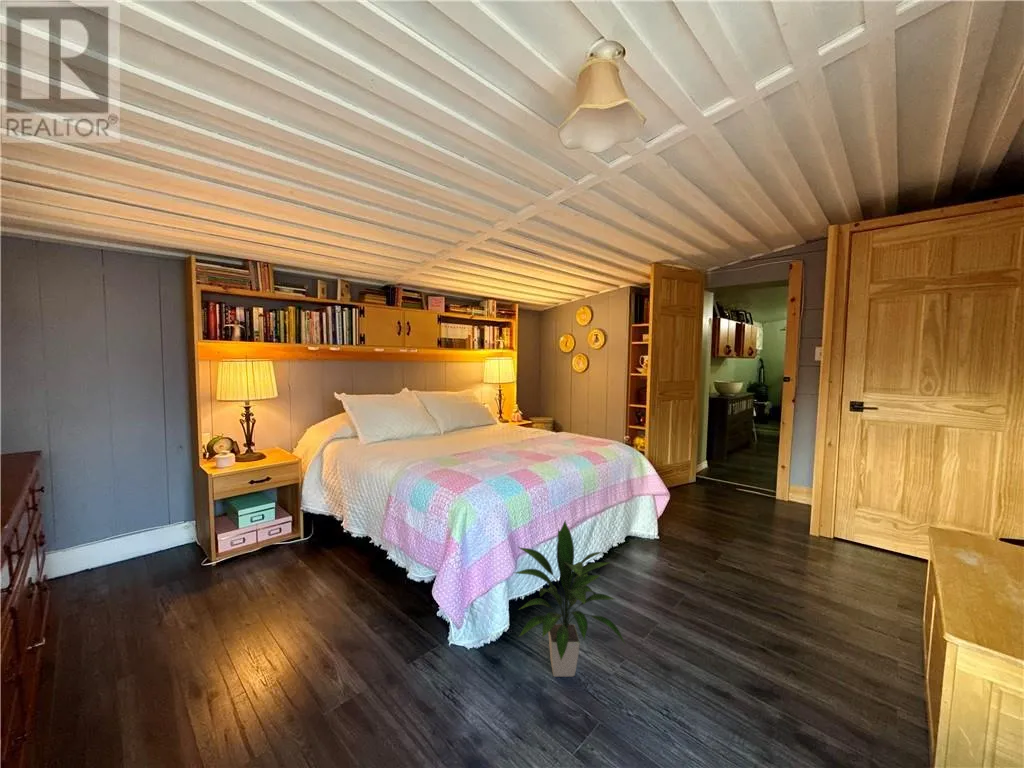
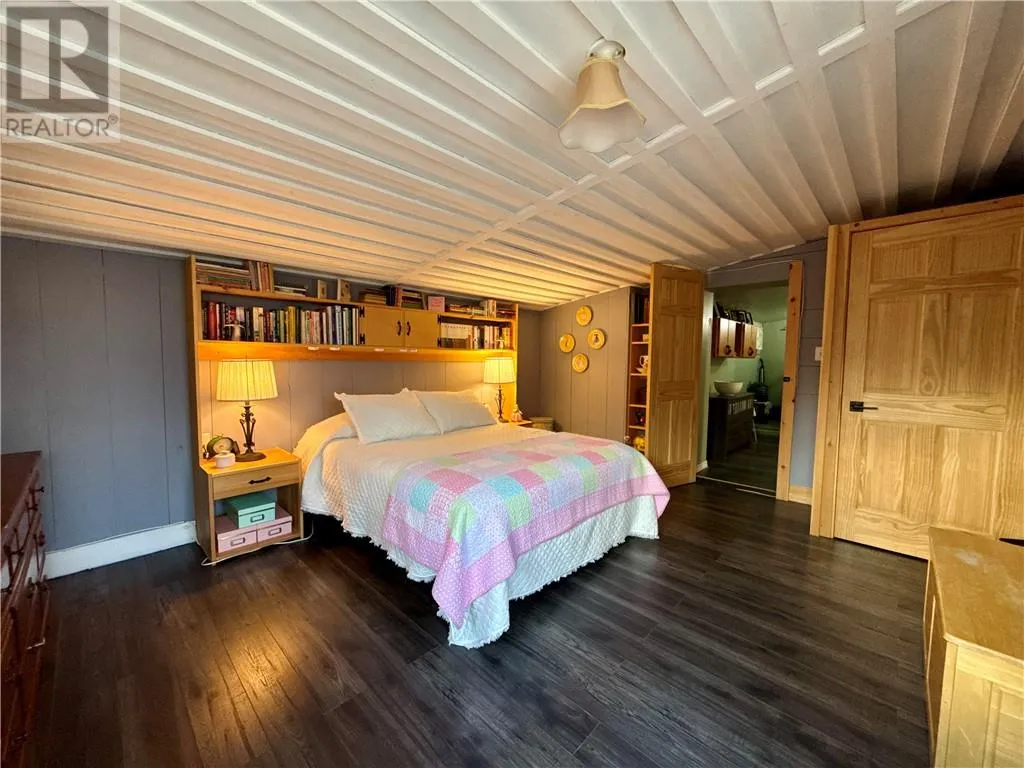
- indoor plant [513,520,627,678]
